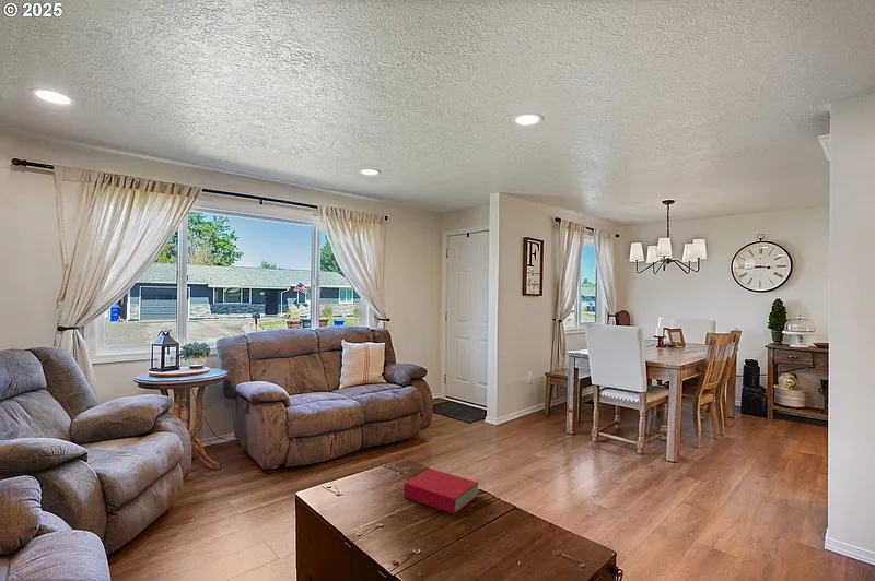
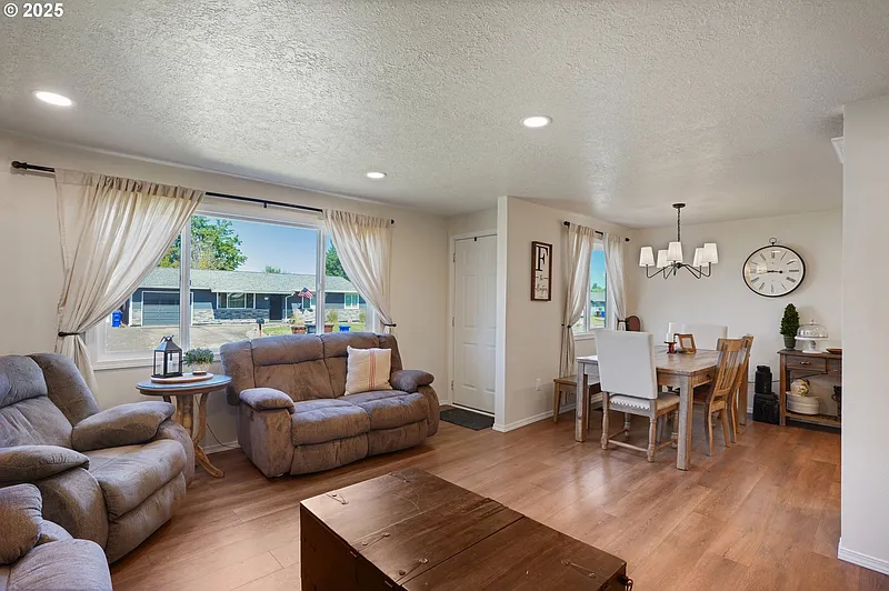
- book [402,467,479,515]
